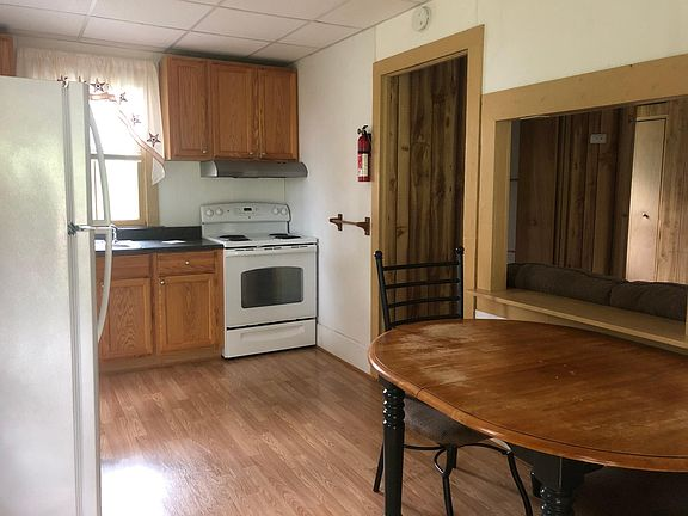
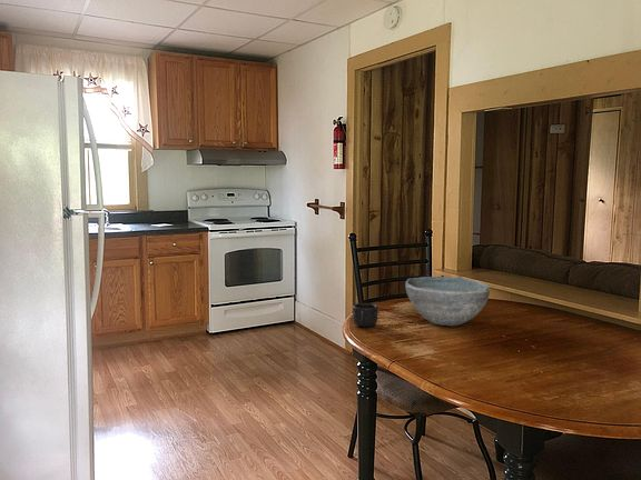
+ mug [352,302,379,328]
+ bowl [404,276,491,327]
